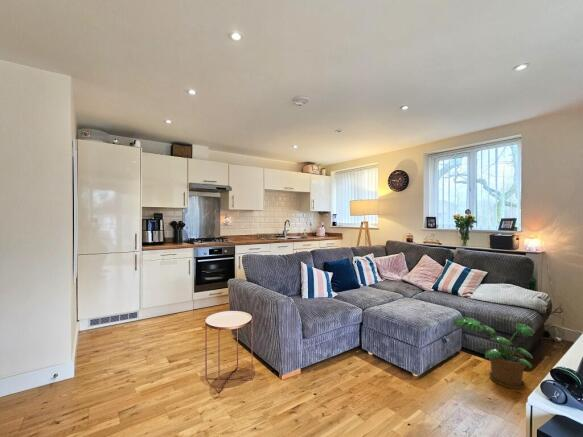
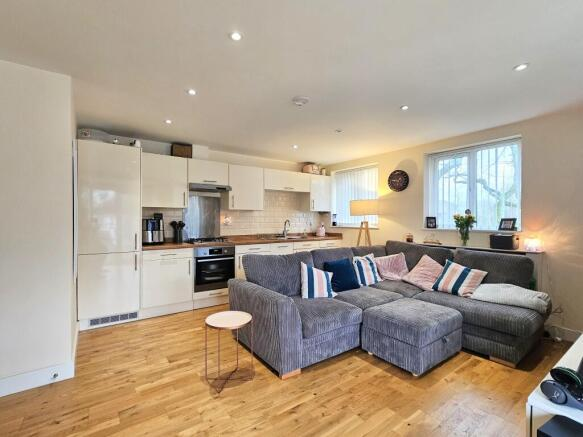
- potted plant [453,316,536,390]
